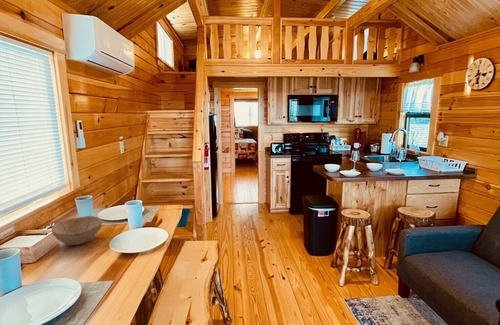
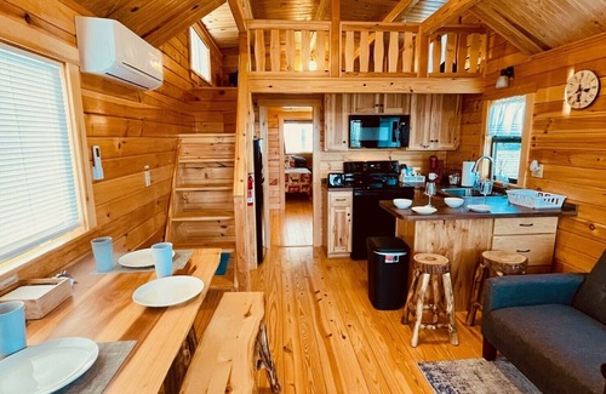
- bowl [51,215,103,246]
